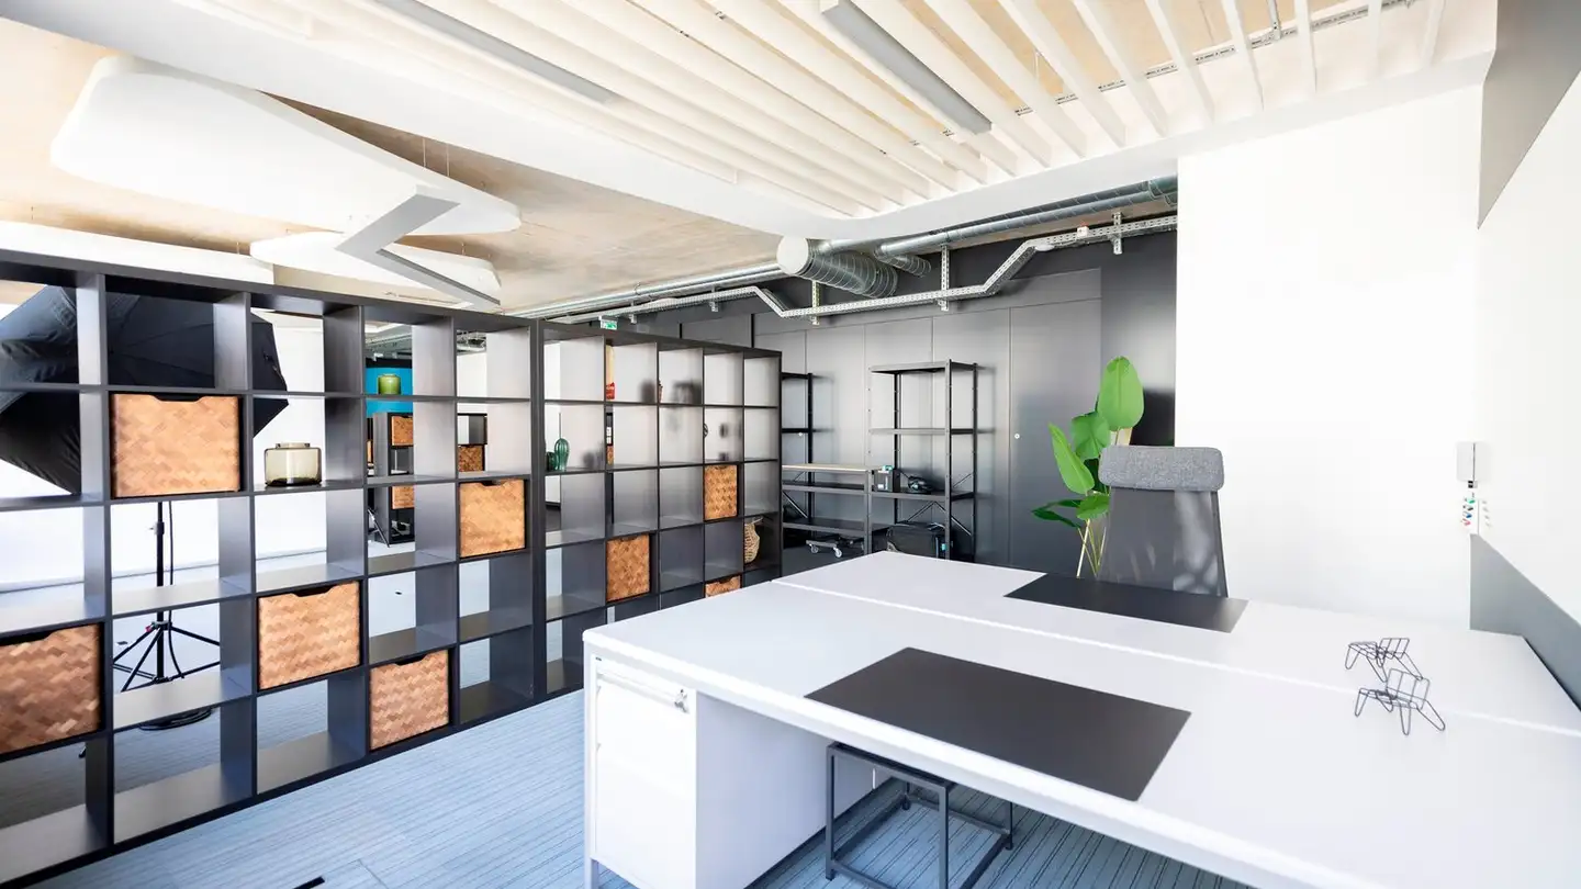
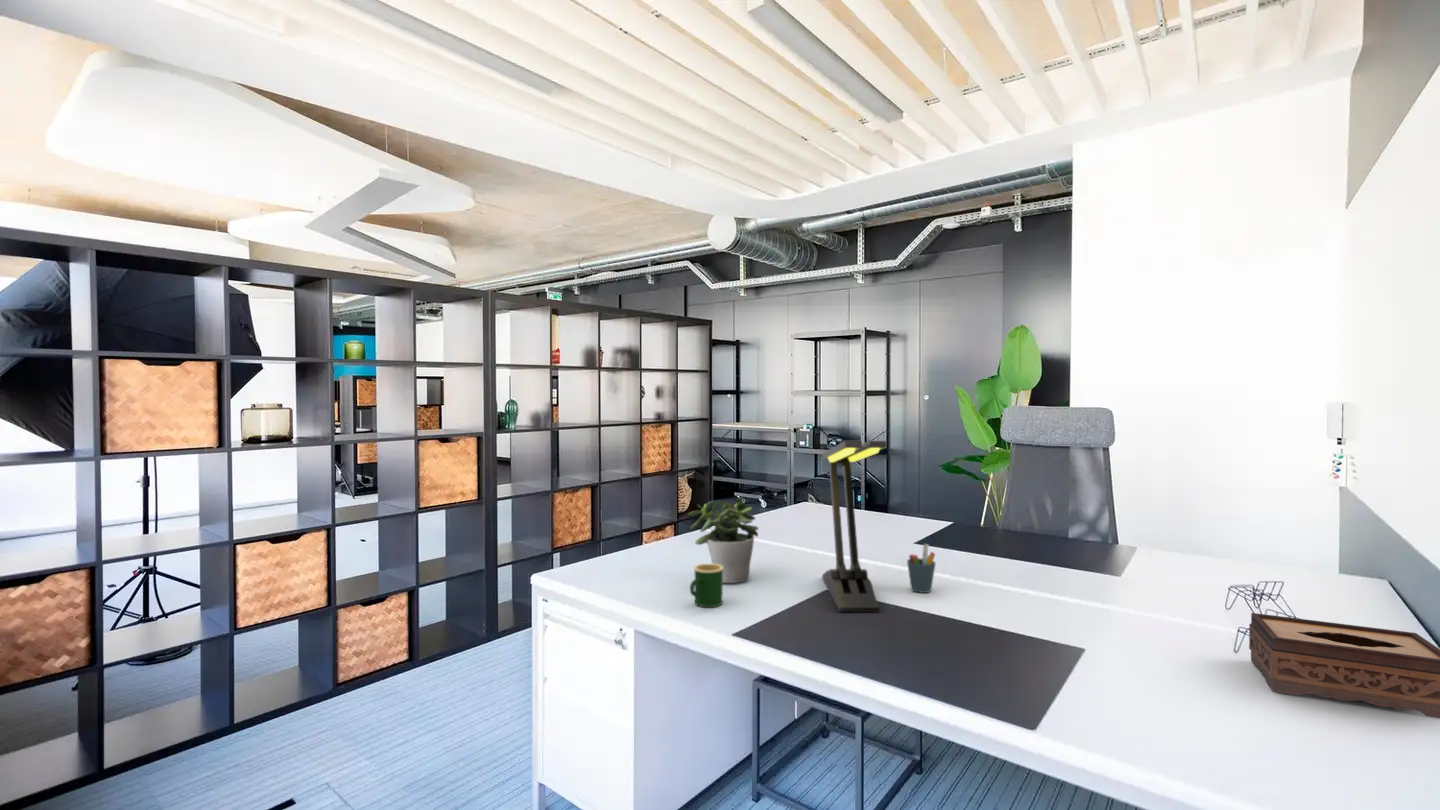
+ mug [689,563,724,608]
+ tissue box [1248,612,1440,719]
+ potted plant [686,496,759,584]
+ pen holder [906,543,937,594]
+ desk lamp [821,440,888,613]
